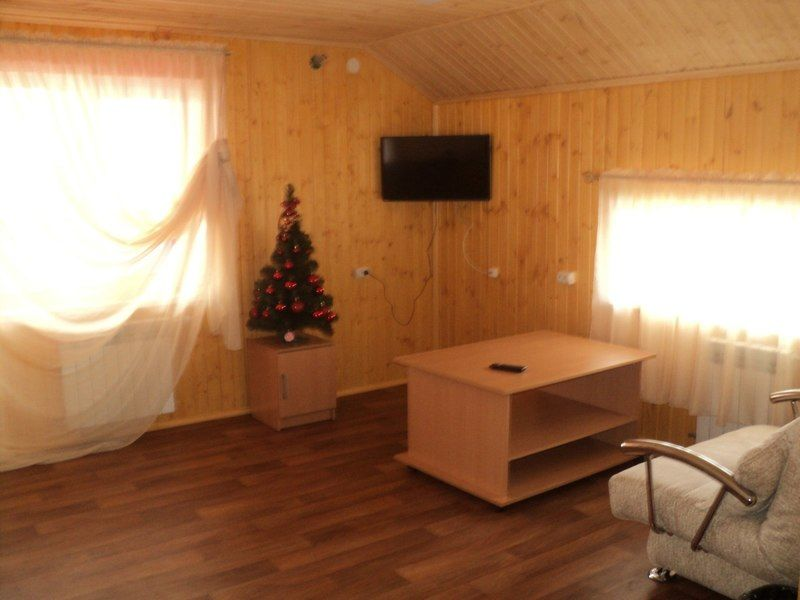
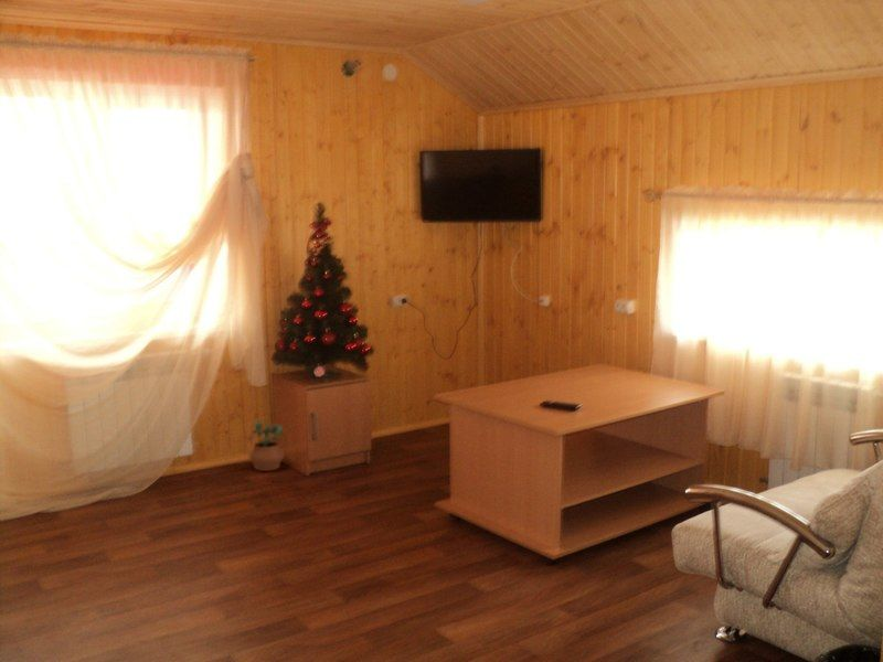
+ potted plant [247,419,286,472]
